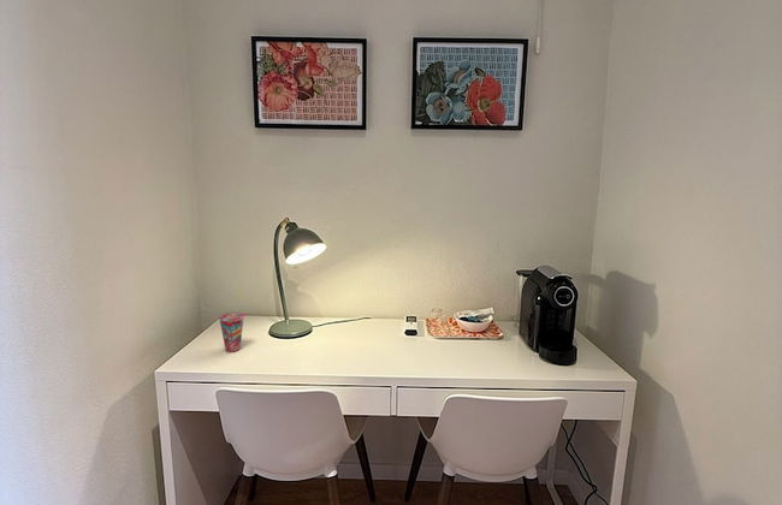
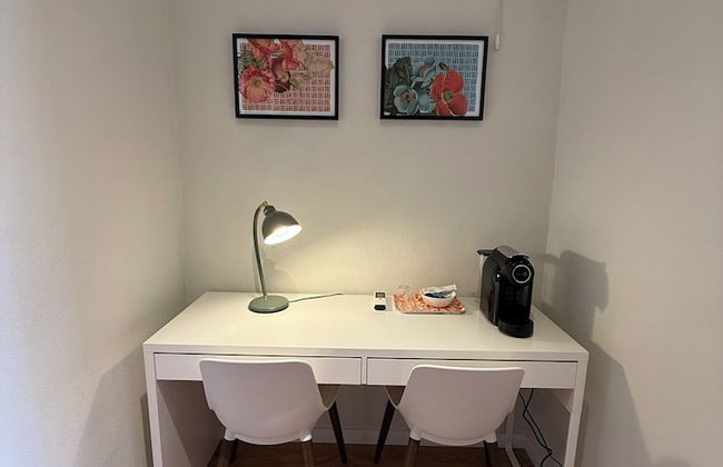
- cup [218,311,248,354]
